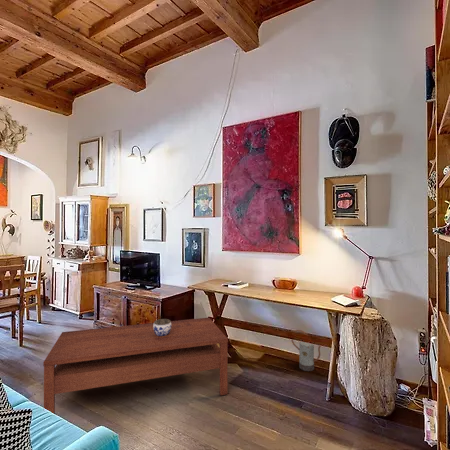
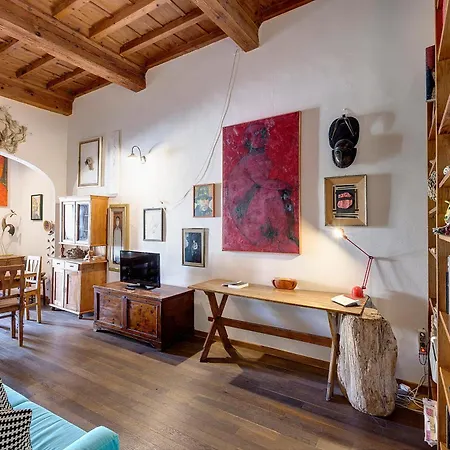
- jar [153,318,171,336]
- coffee table [42,317,229,415]
- watering can [290,329,322,372]
